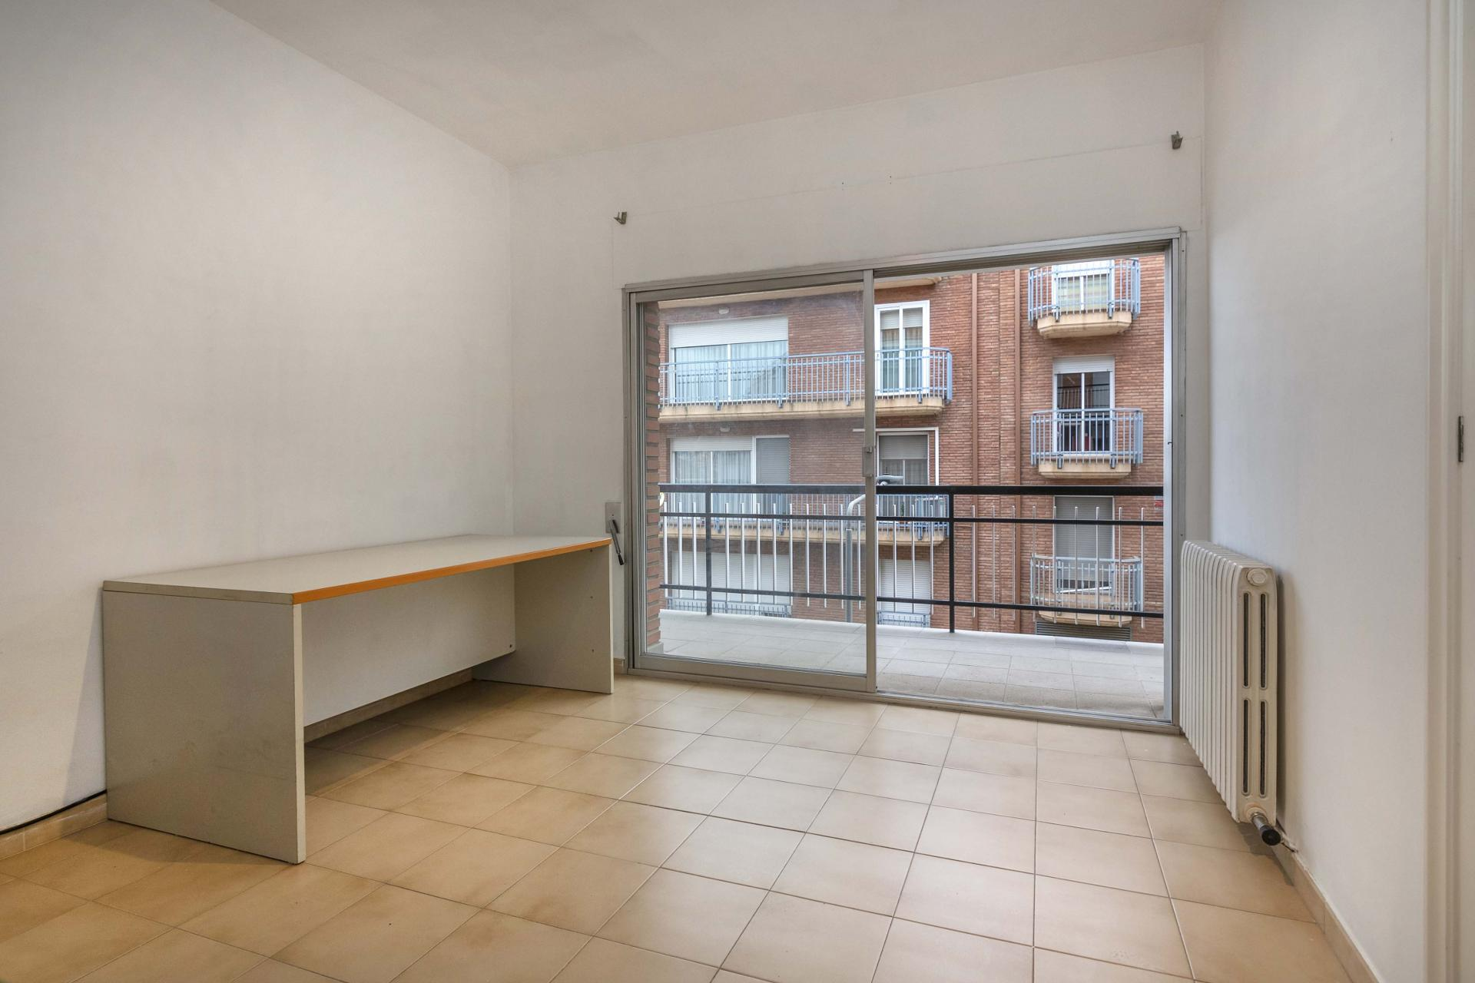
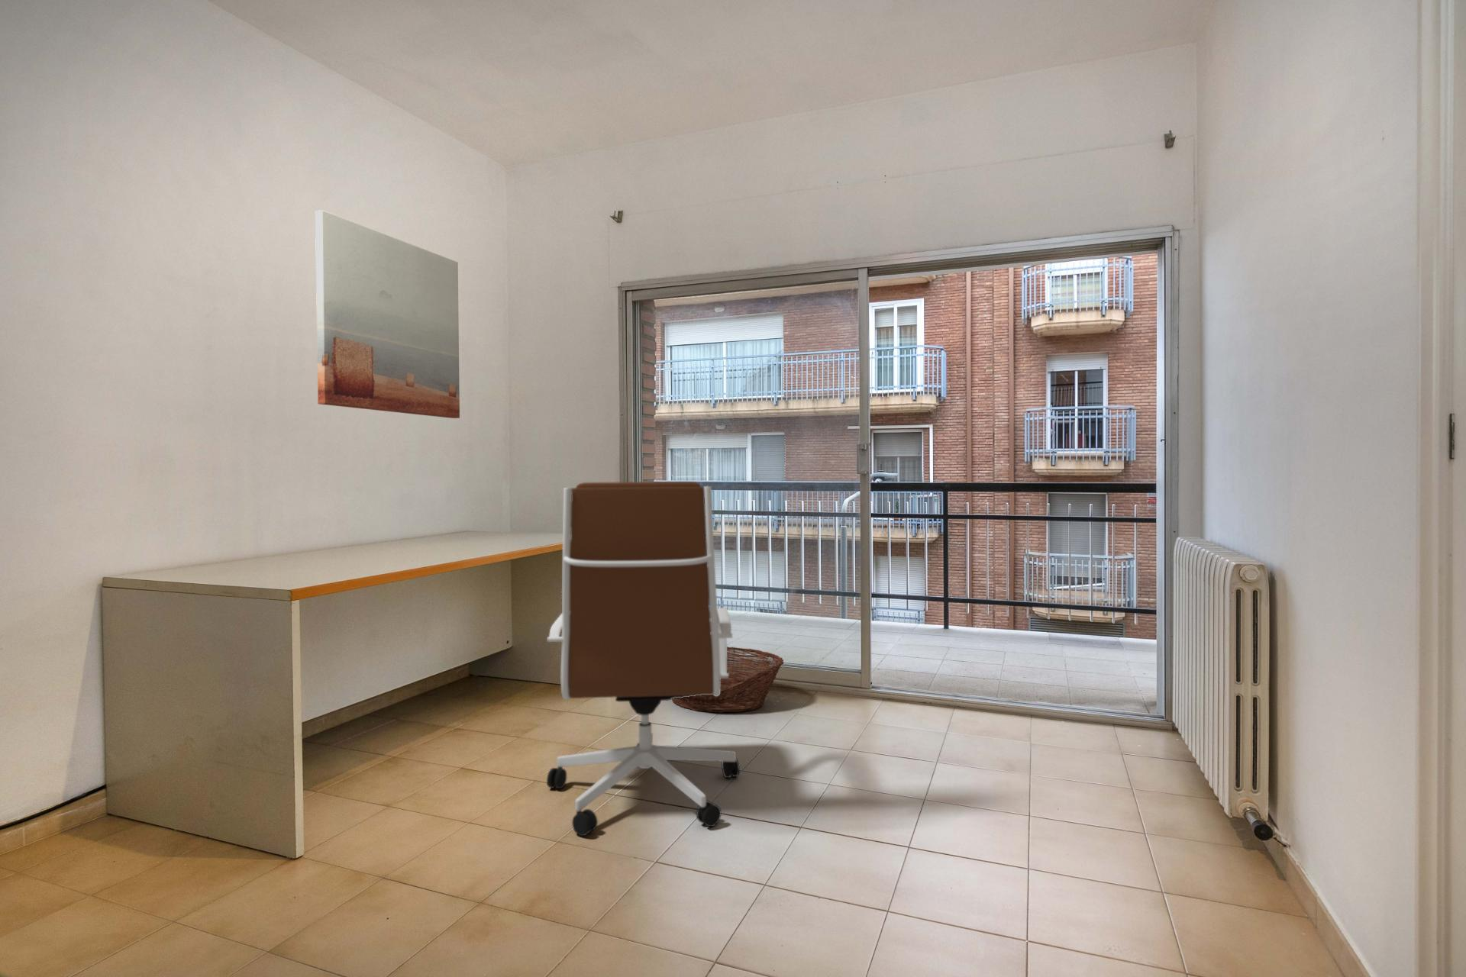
+ office chair [545,481,741,836]
+ basket [671,646,784,713]
+ wall art [314,209,460,419]
